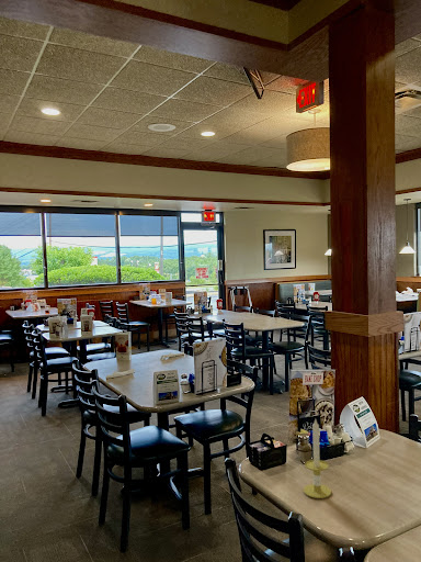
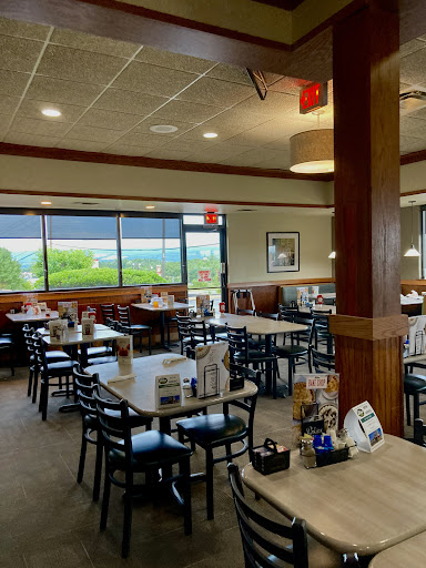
- candle [303,418,332,499]
